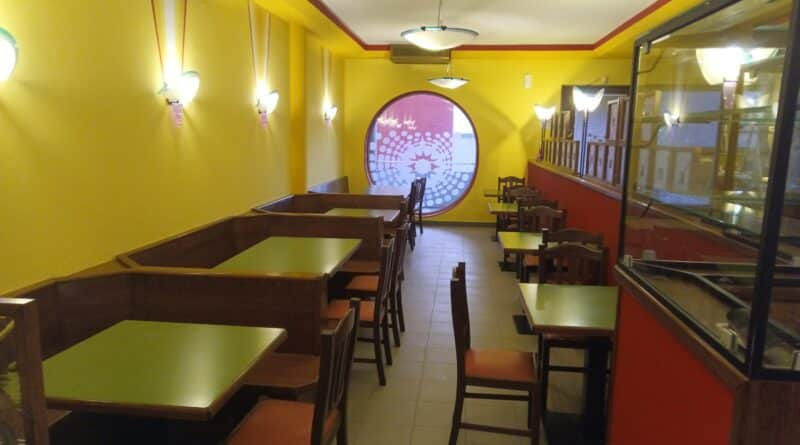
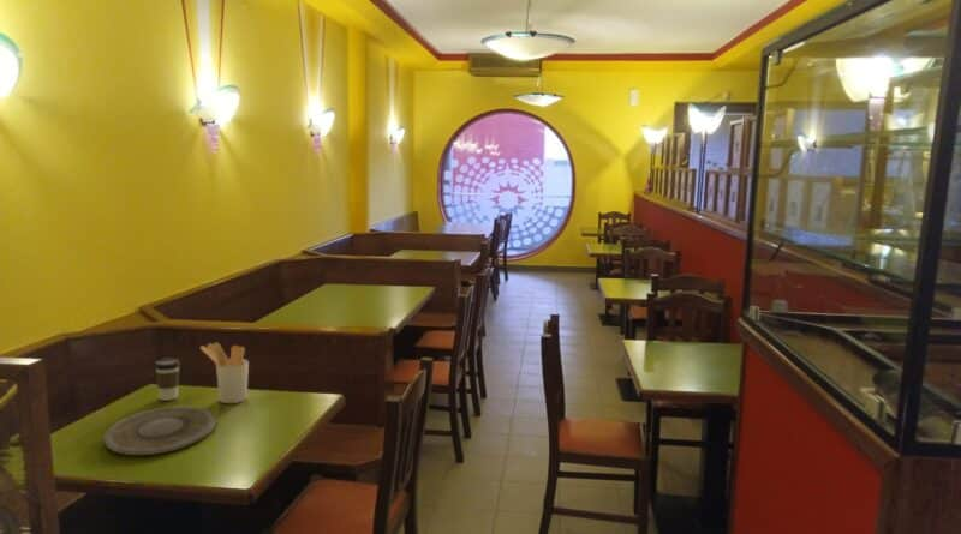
+ utensil holder [199,341,250,404]
+ coffee cup [154,358,181,402]
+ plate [103,406,216,456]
